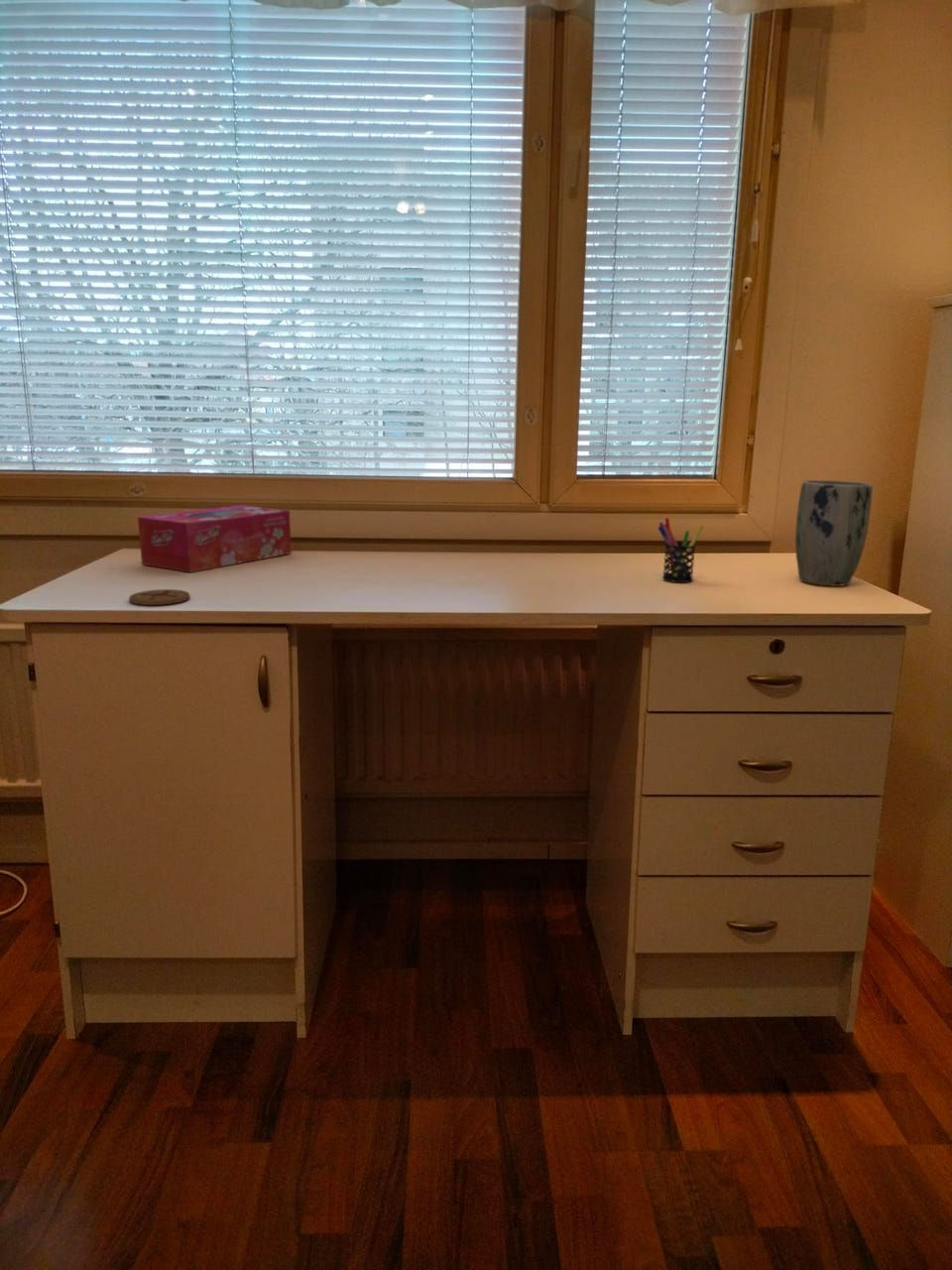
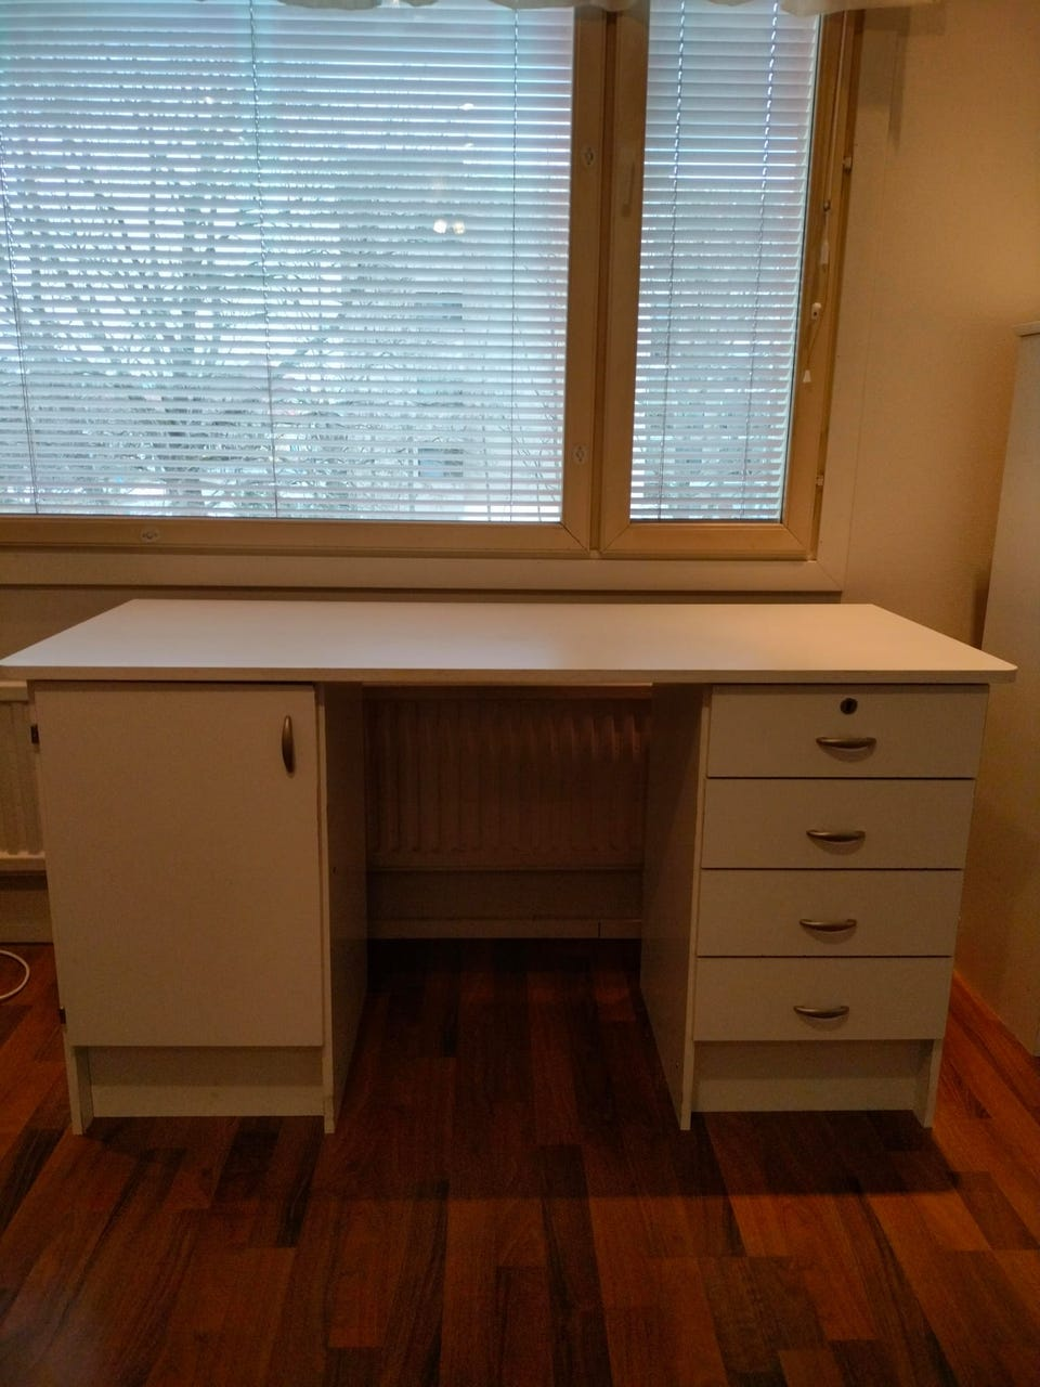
- pen holder [656,517,705,583]
- coaster [128,588,190,606]
- tissue box [137,504,293,573]
- plant pot [794,479,874,587]
